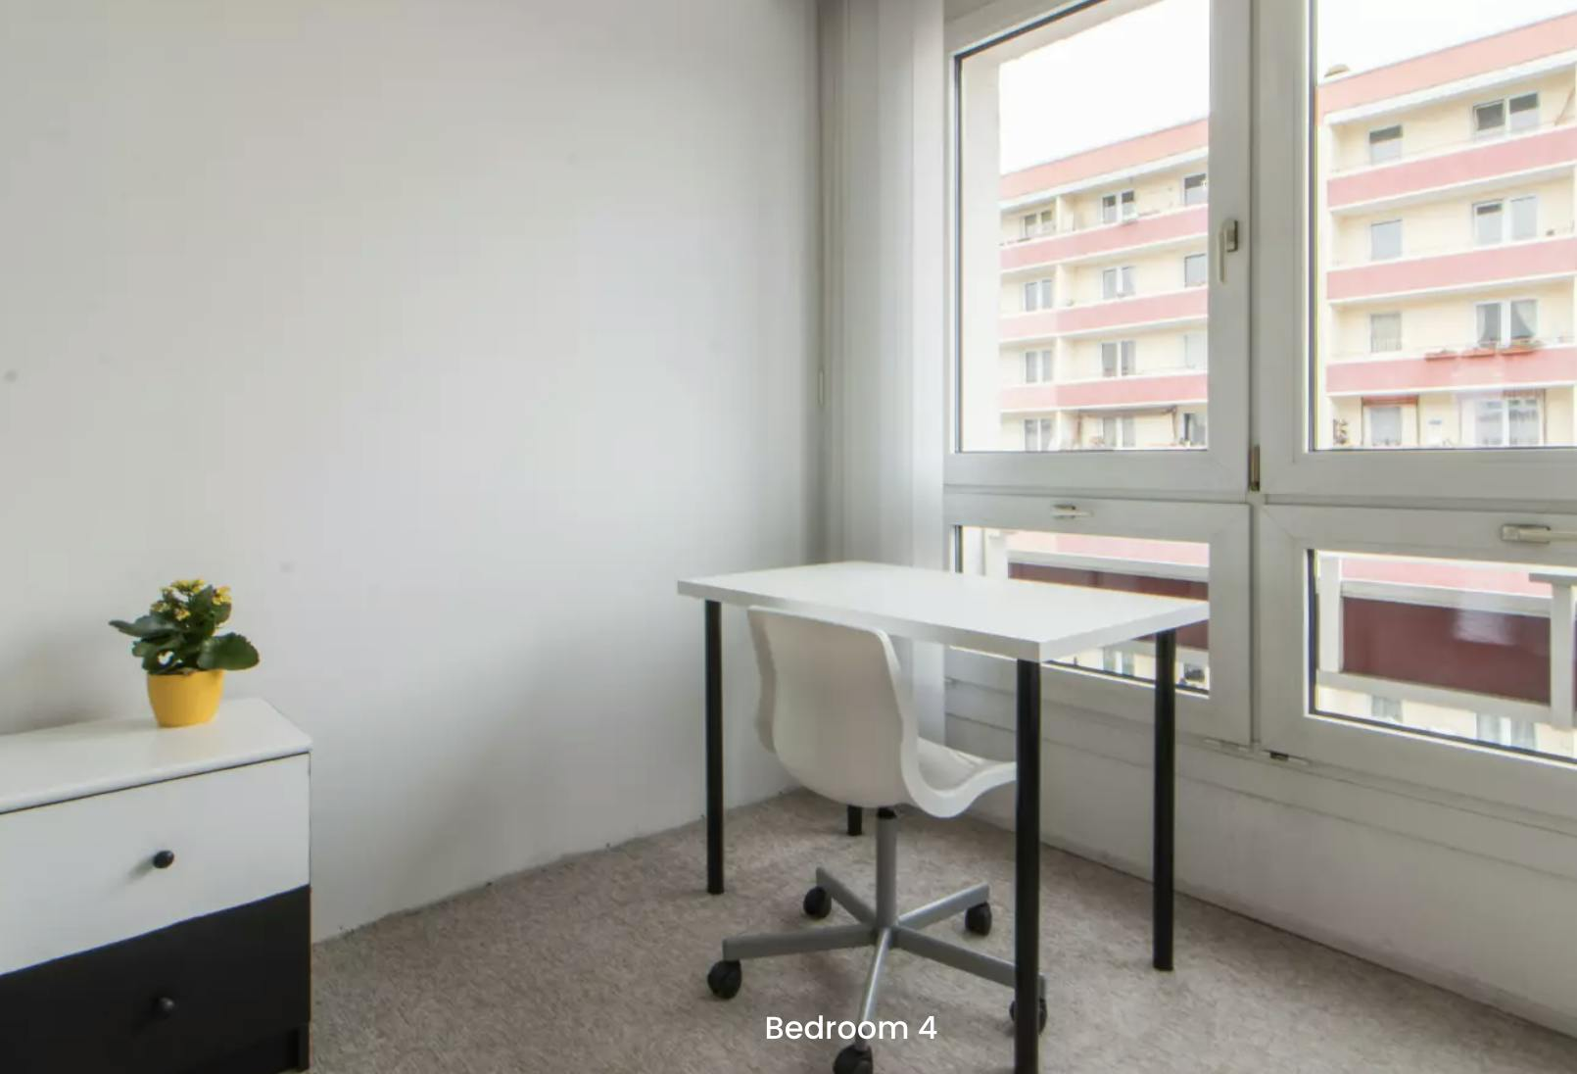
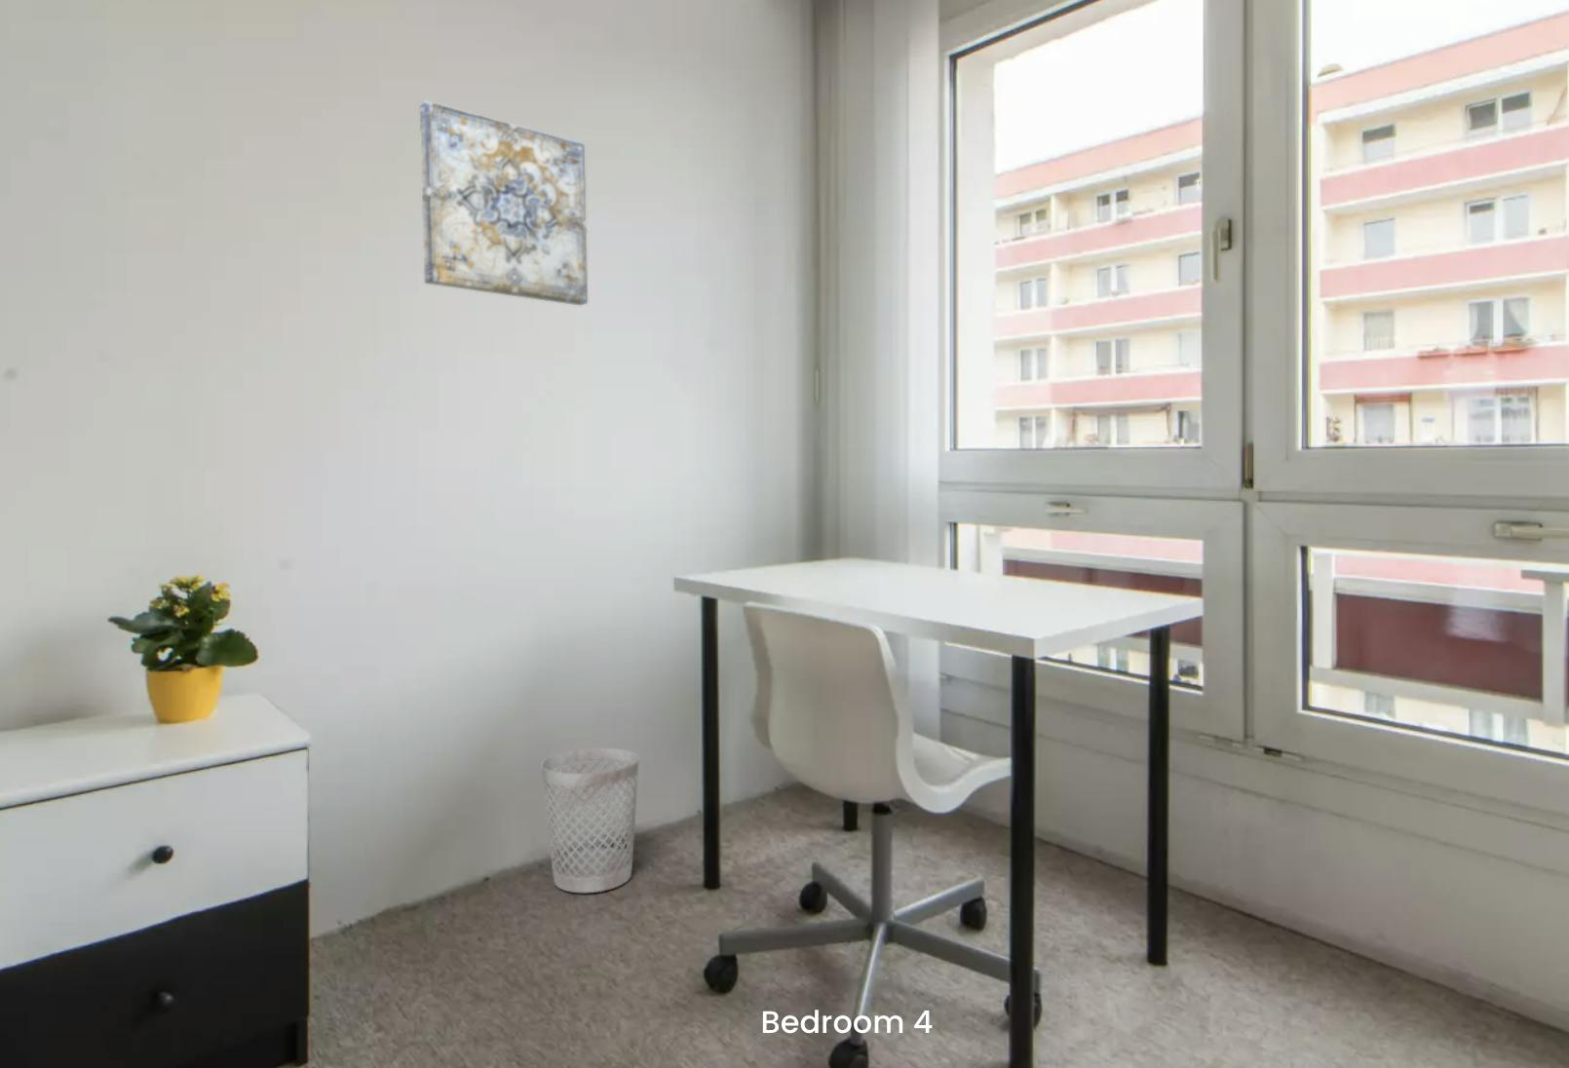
+ wall art [418,99,589,306]
+ wastebasket [540,747,640,894]
